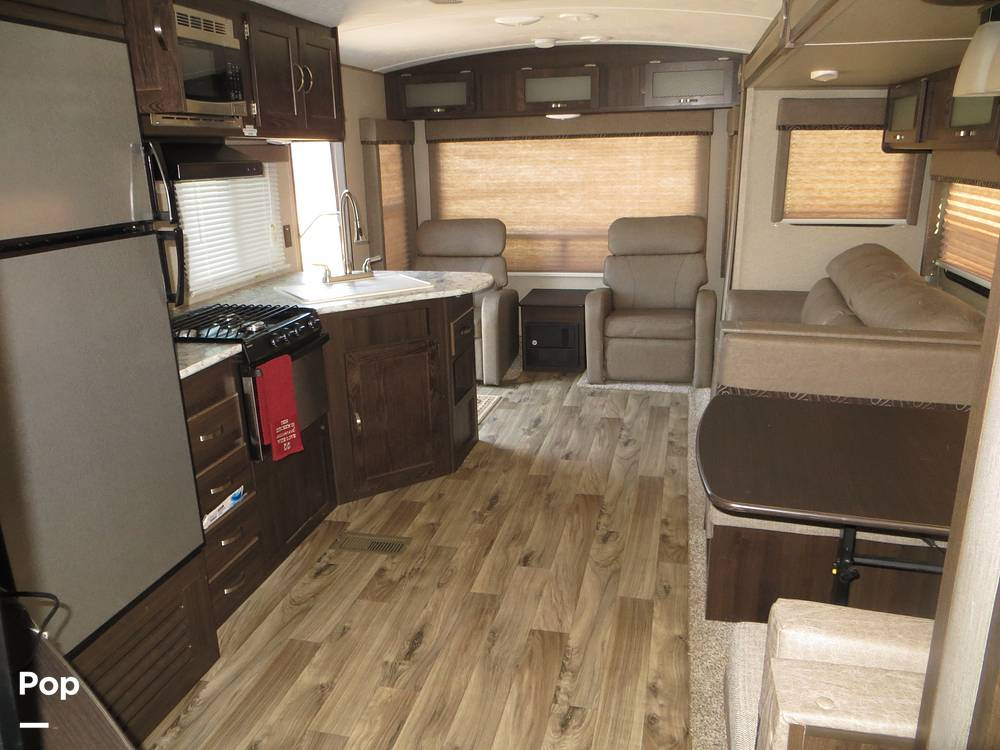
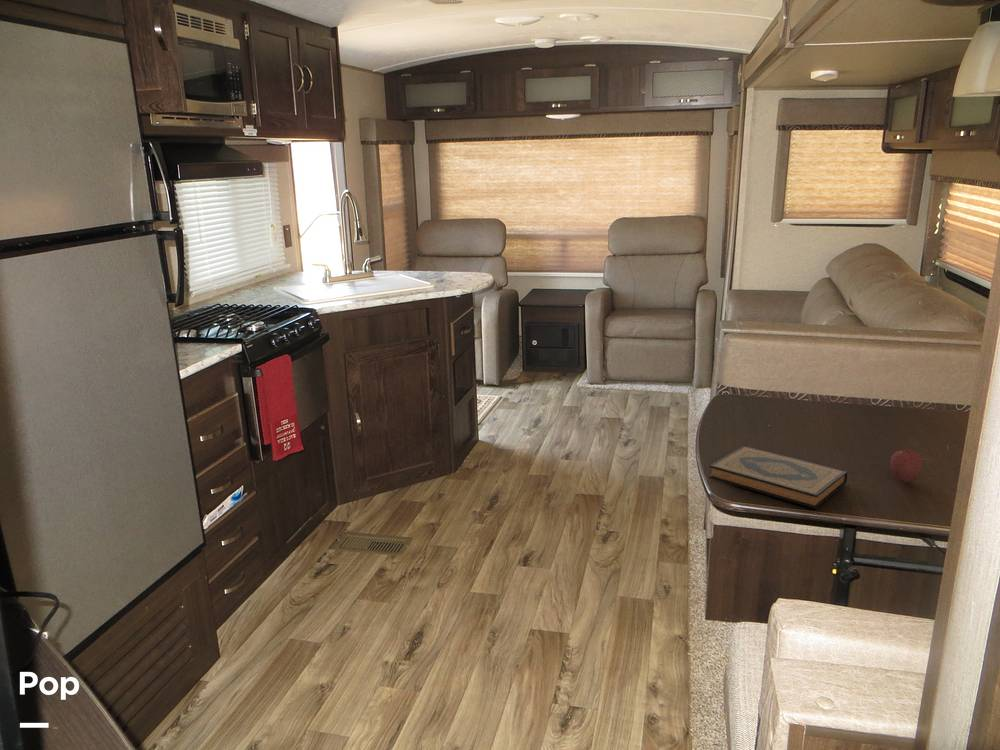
+ hardback book [708,445,848,510]
+ fruit [889,447,923,483]
